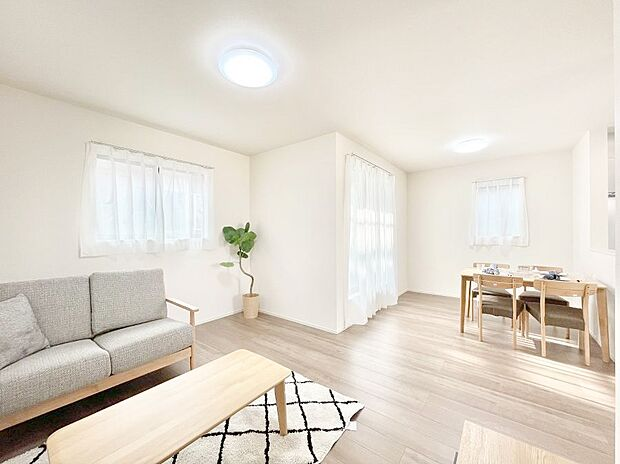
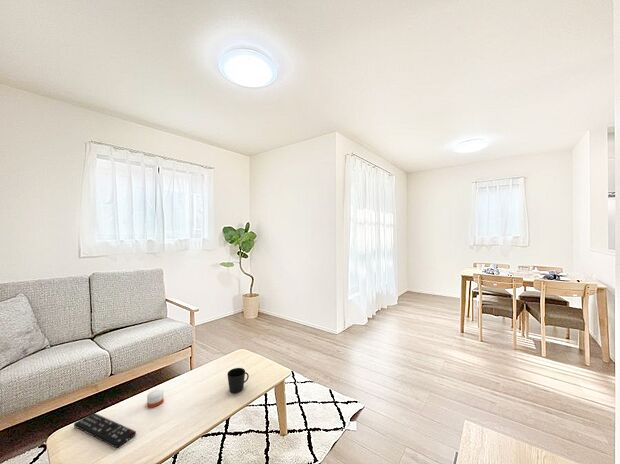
+ candle [146,388,164,408]
+ remote control [73,412,137,449]
+ cup [226,367,250,394]
